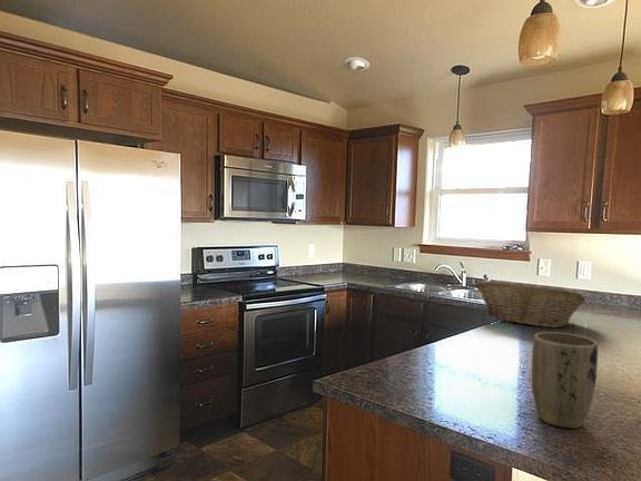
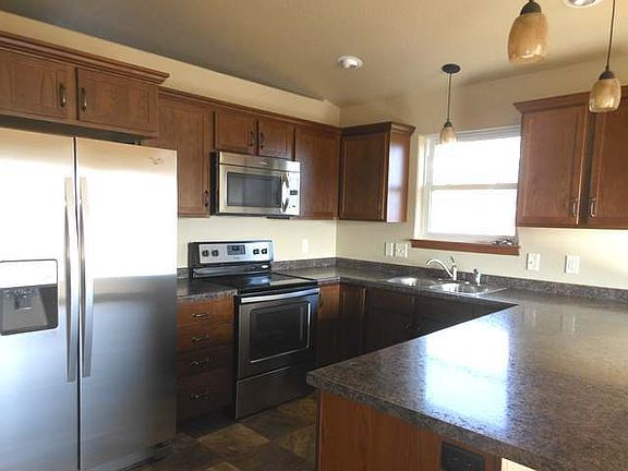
- fruit basket [474,279,586,328]
- plant pot [531,331,599,430]
